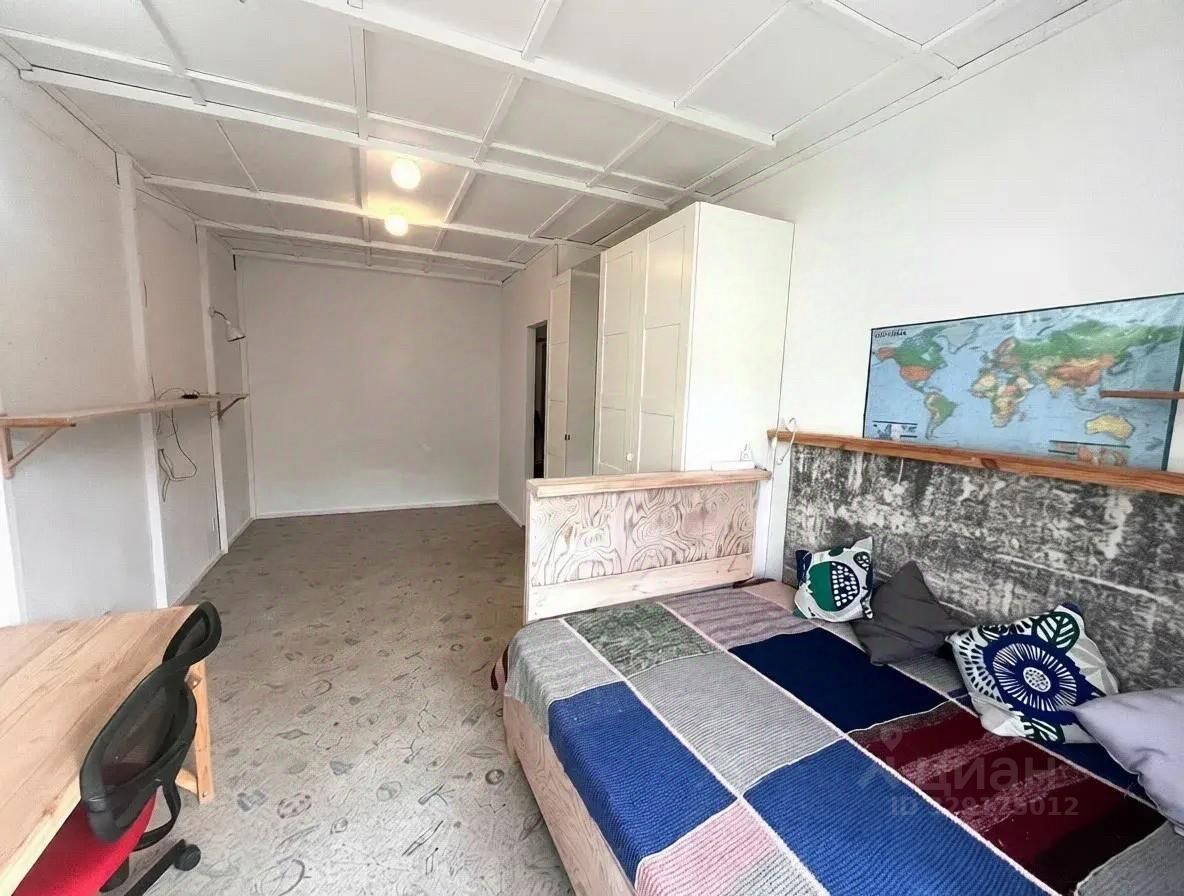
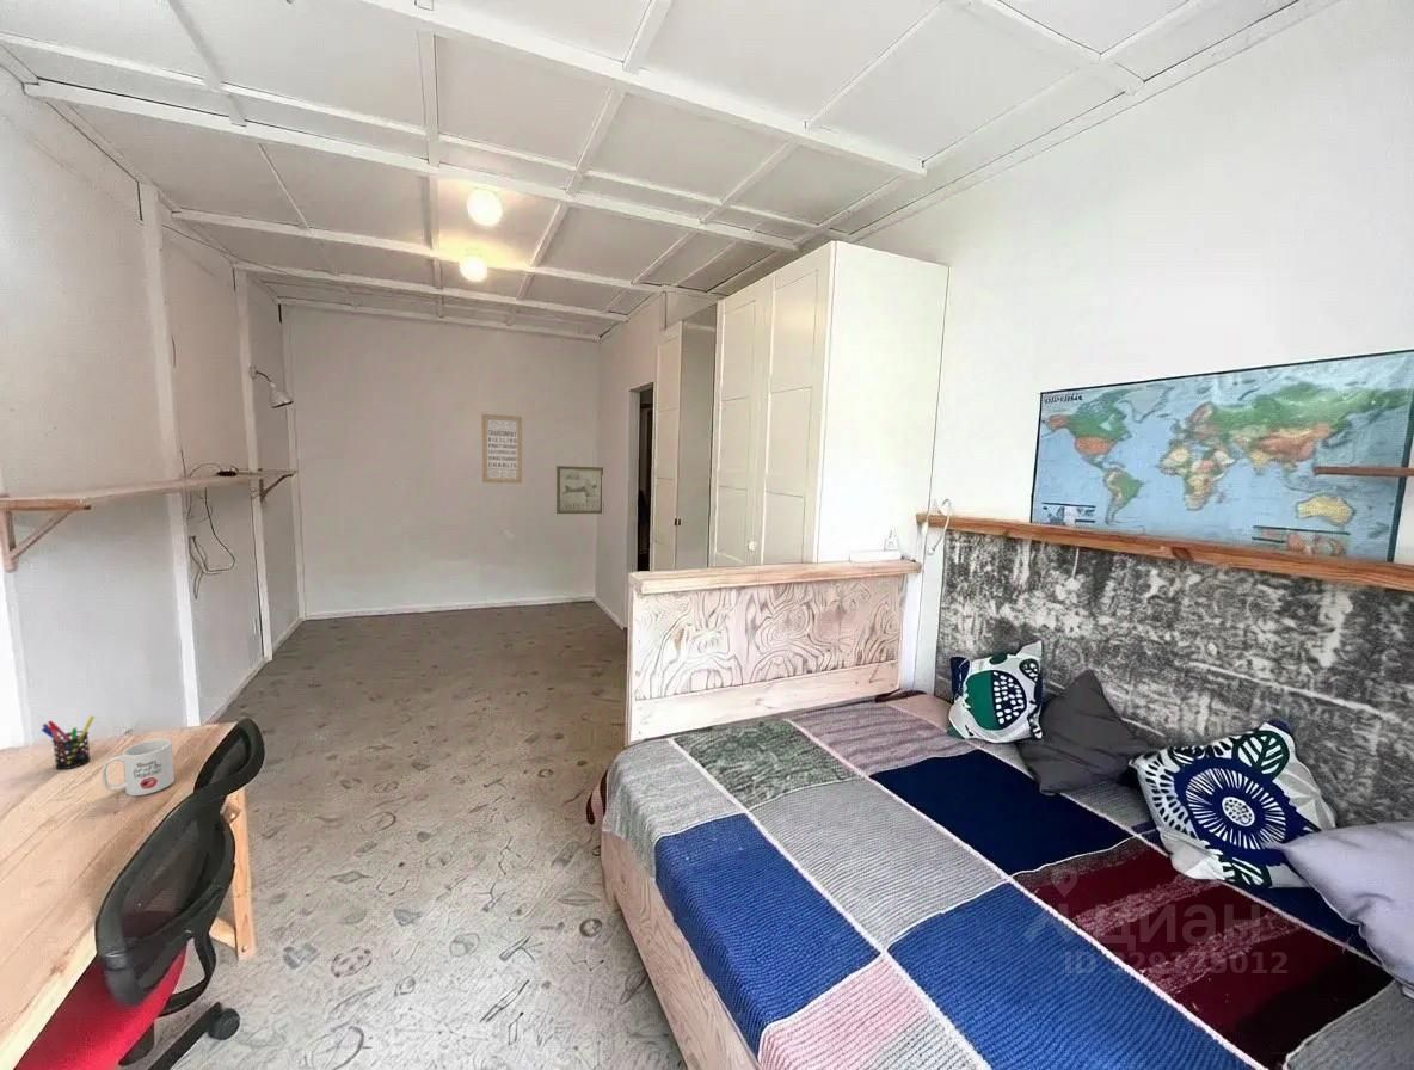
+ wall art [481,413,523,485]
+ wall art [555,465,604,515]
+ mug [100,738,176,797]
+ pen holder [39,715,96,770]
